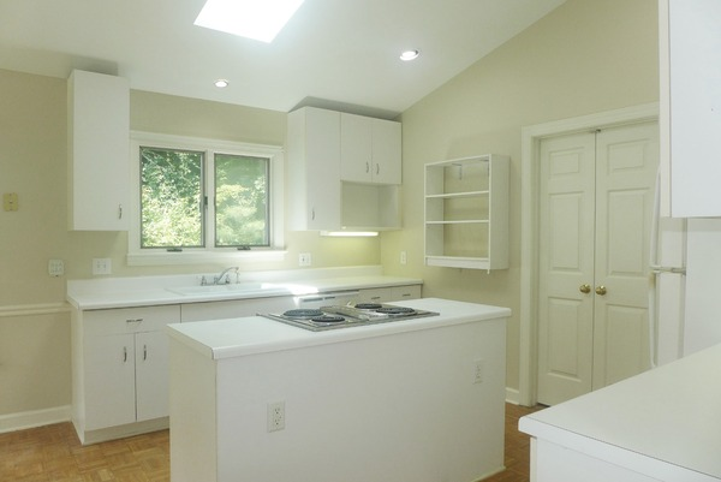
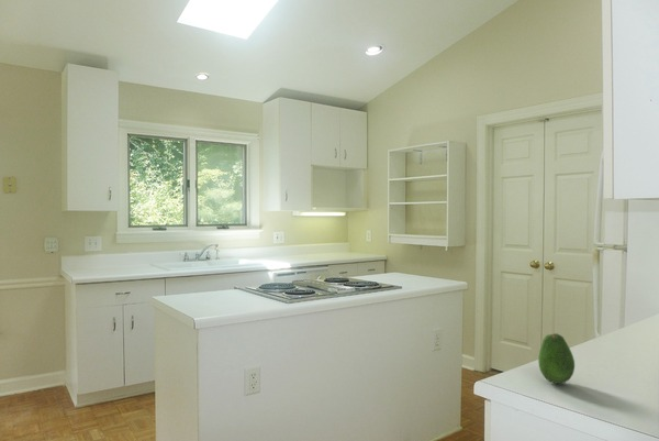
+ fruit [537,332,576,385]
